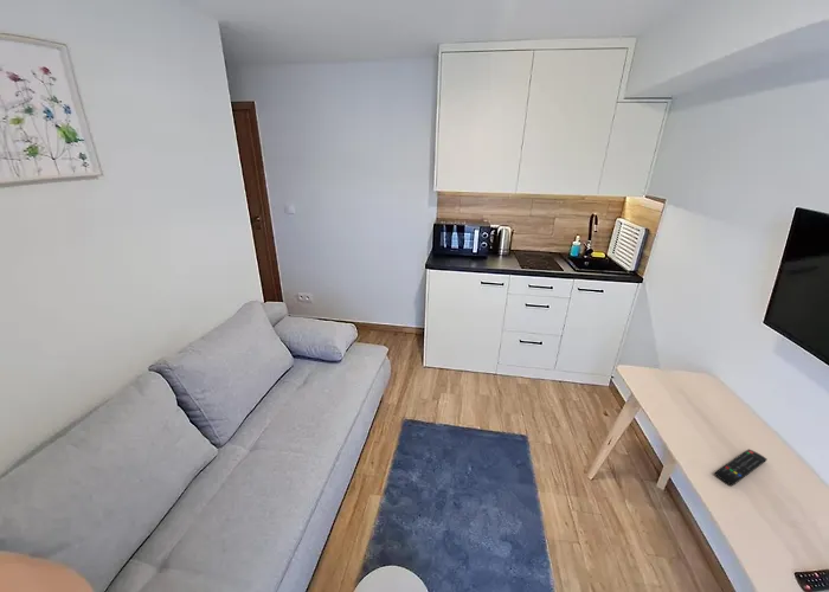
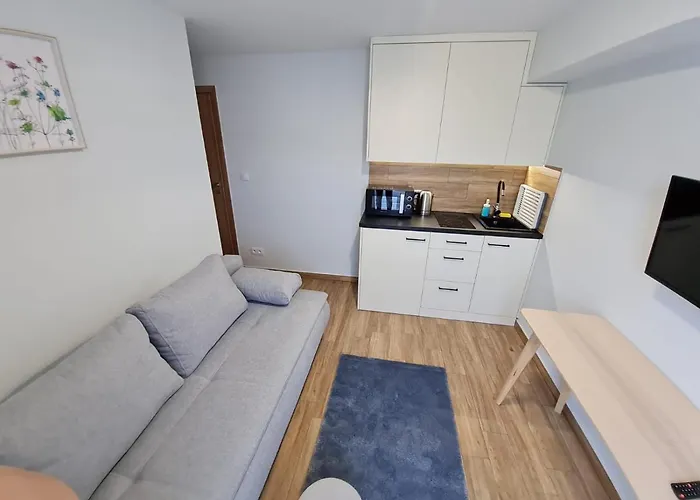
- remote control [714,448,767,487]
